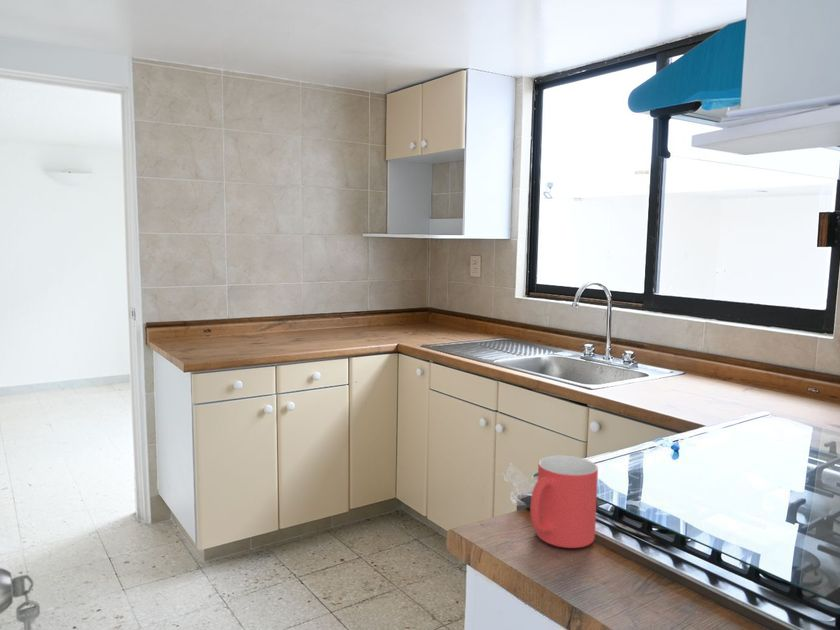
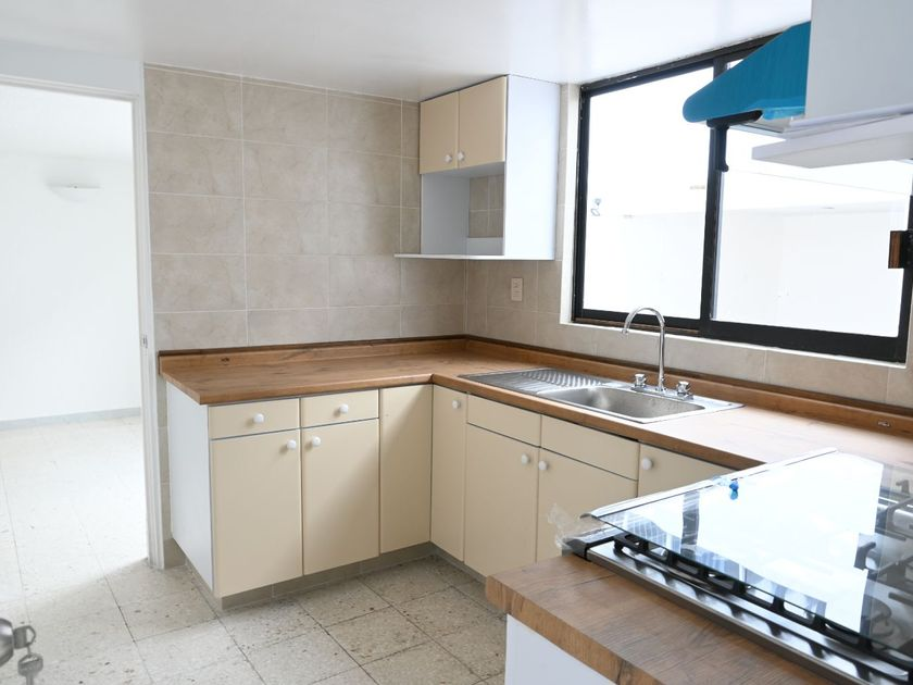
- mug [529,455,599,549]
